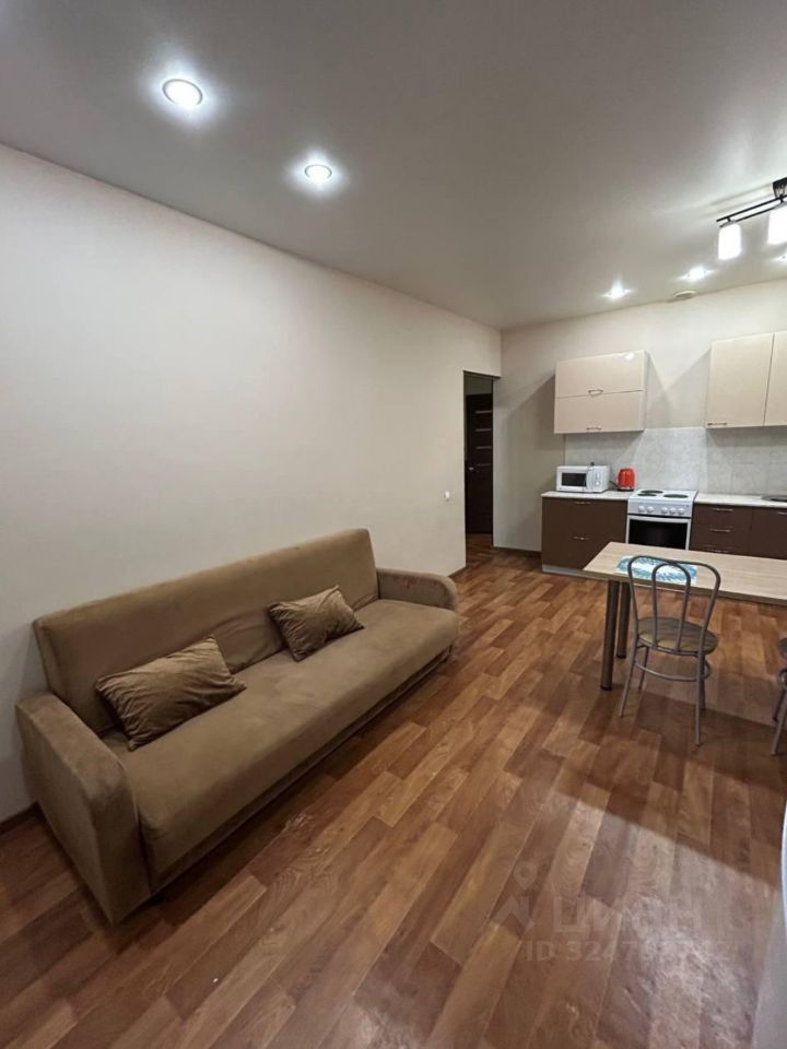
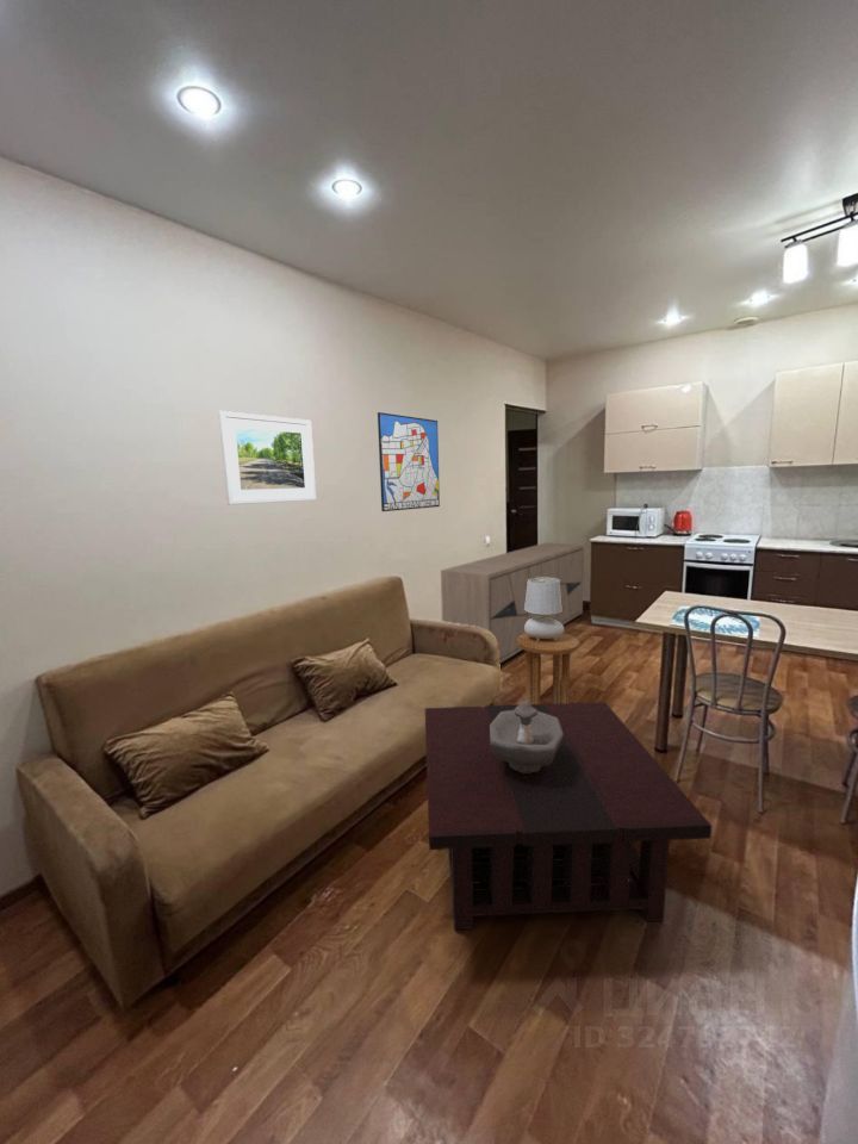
+ wall art [377,411,441,512]
+ coffee table [424,701,713,931]
+ side table [517,633,580,704]
+ table lamp [524,577,565,641]
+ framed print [217,410,317,506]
+ decorative bowl [490,700,562,772]
+ sideboard [440,541,585,665]
